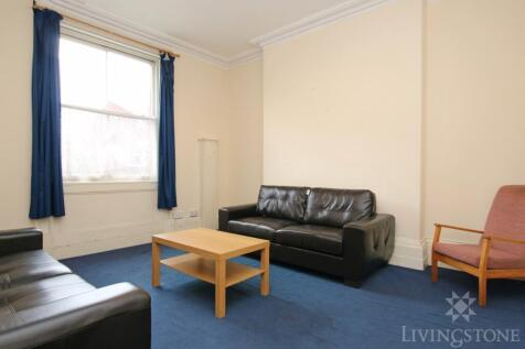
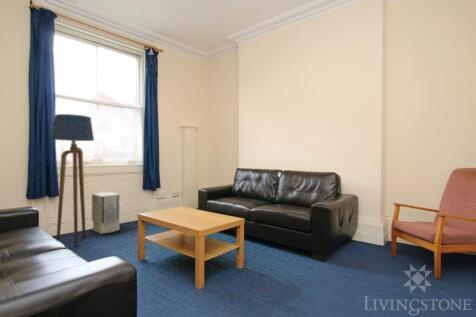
+ air purifier [91,191,121,235]
+ floor lamp [50,113,95,247]
